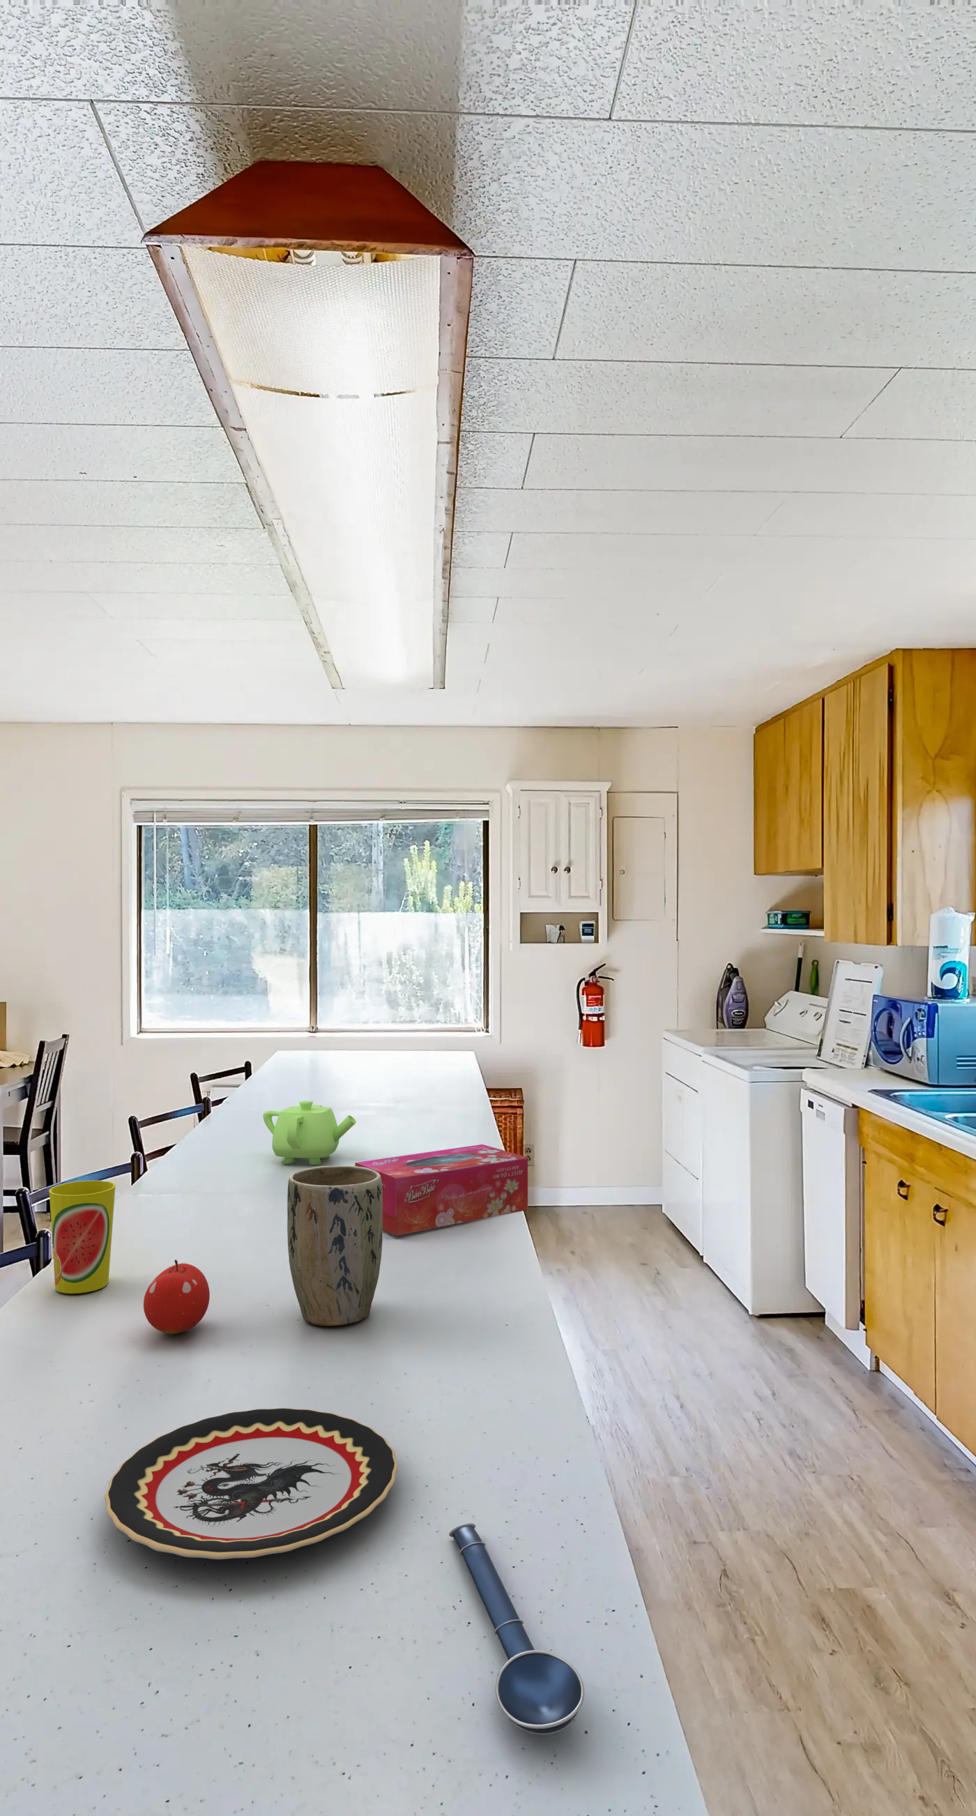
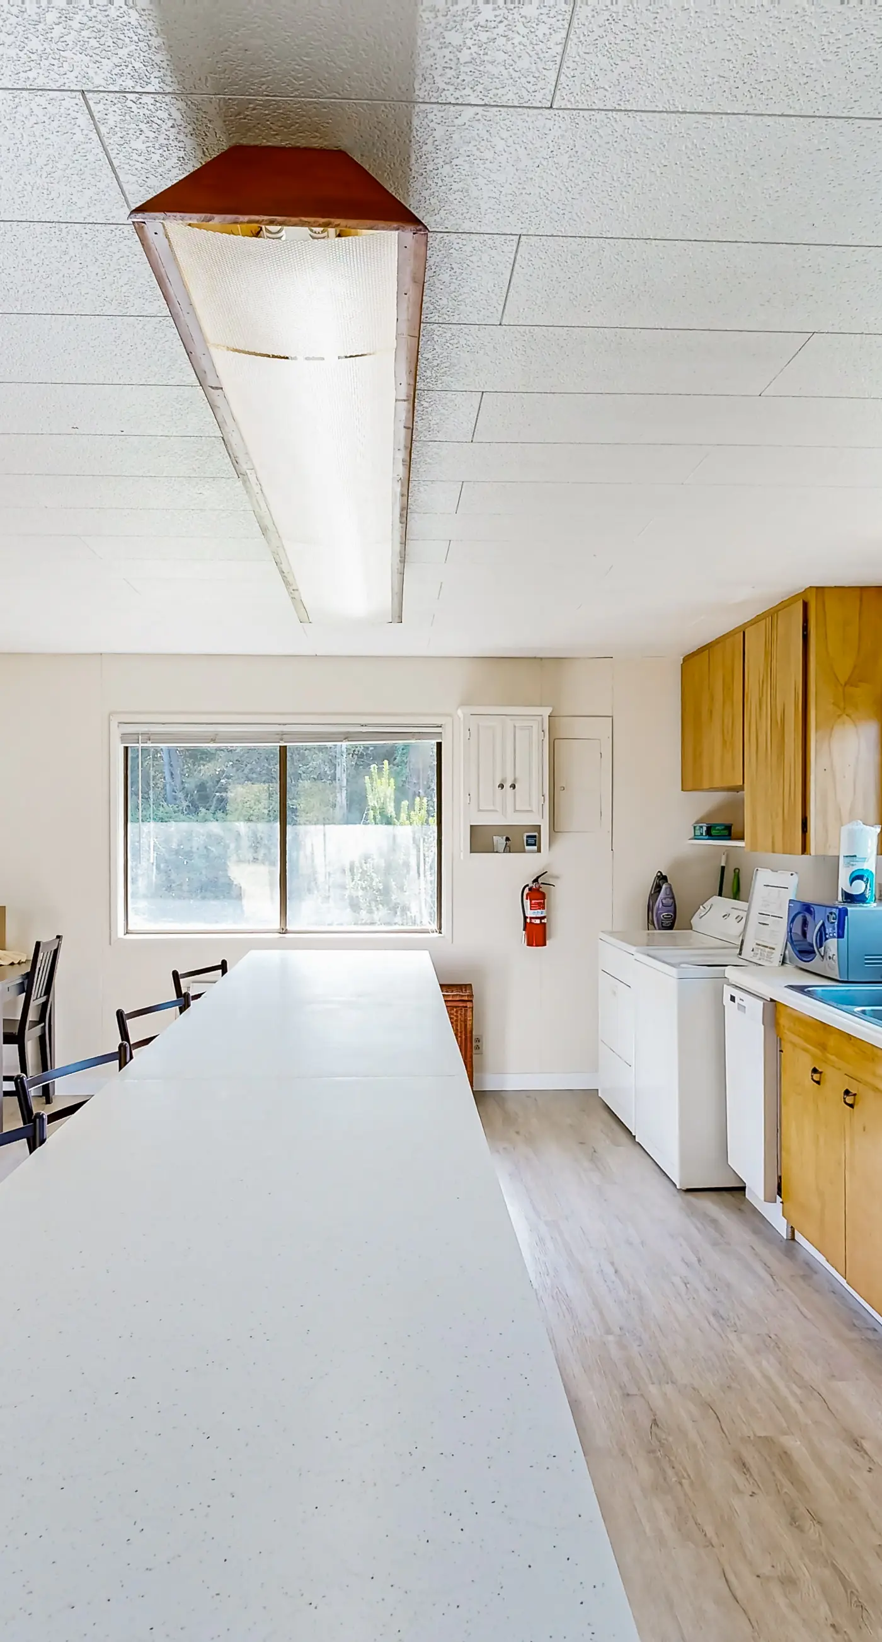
- plant pot [286,1166,383,1327]
- tissue box [355,1144,529,1236]
- plate [103,1407,398,1560]
- fruit [143,1258,210,1335]
- cup [48,1180,117,1294]
- teapot [262,1100,357,1166]
- spoon [448,1523,585,1735]
